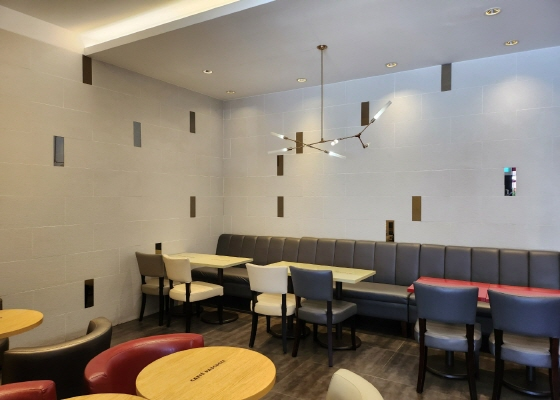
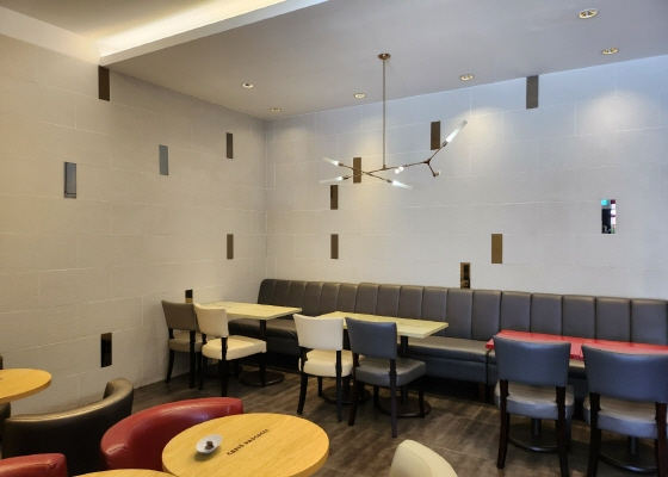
+ saucer [194,433,223,454]
